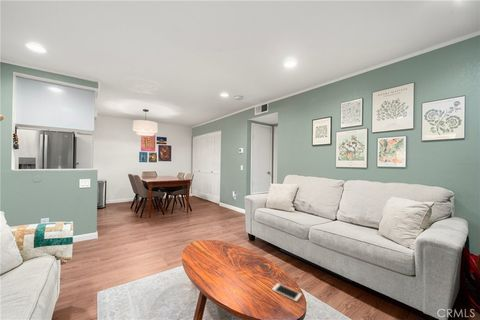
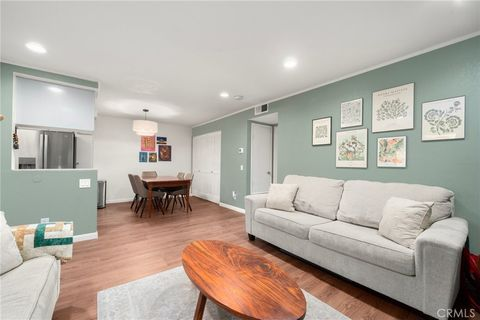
- cell phone [271,282,303,303]
